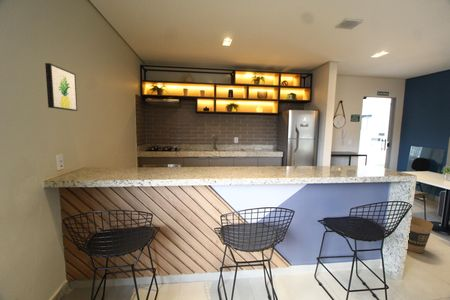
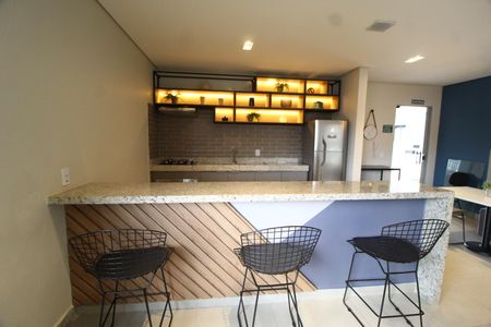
- trash can [406,216,434,254]
- wall art [44,62,78,112]
